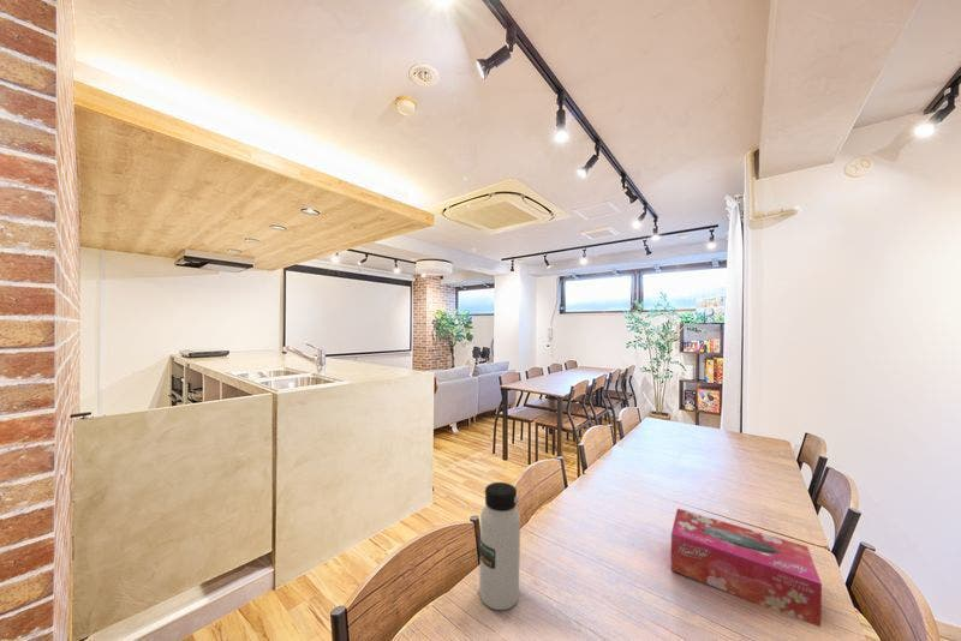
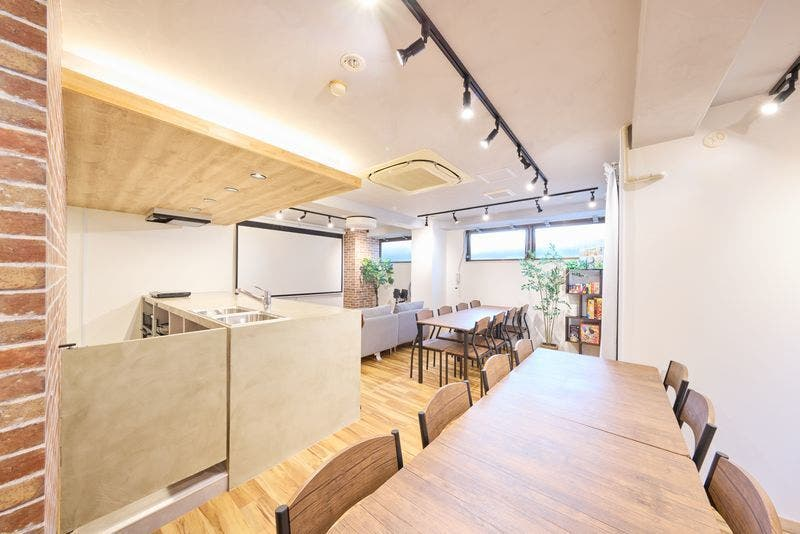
- water bottle [478,481,521,611]
- tissue box [669,508,823,628]
